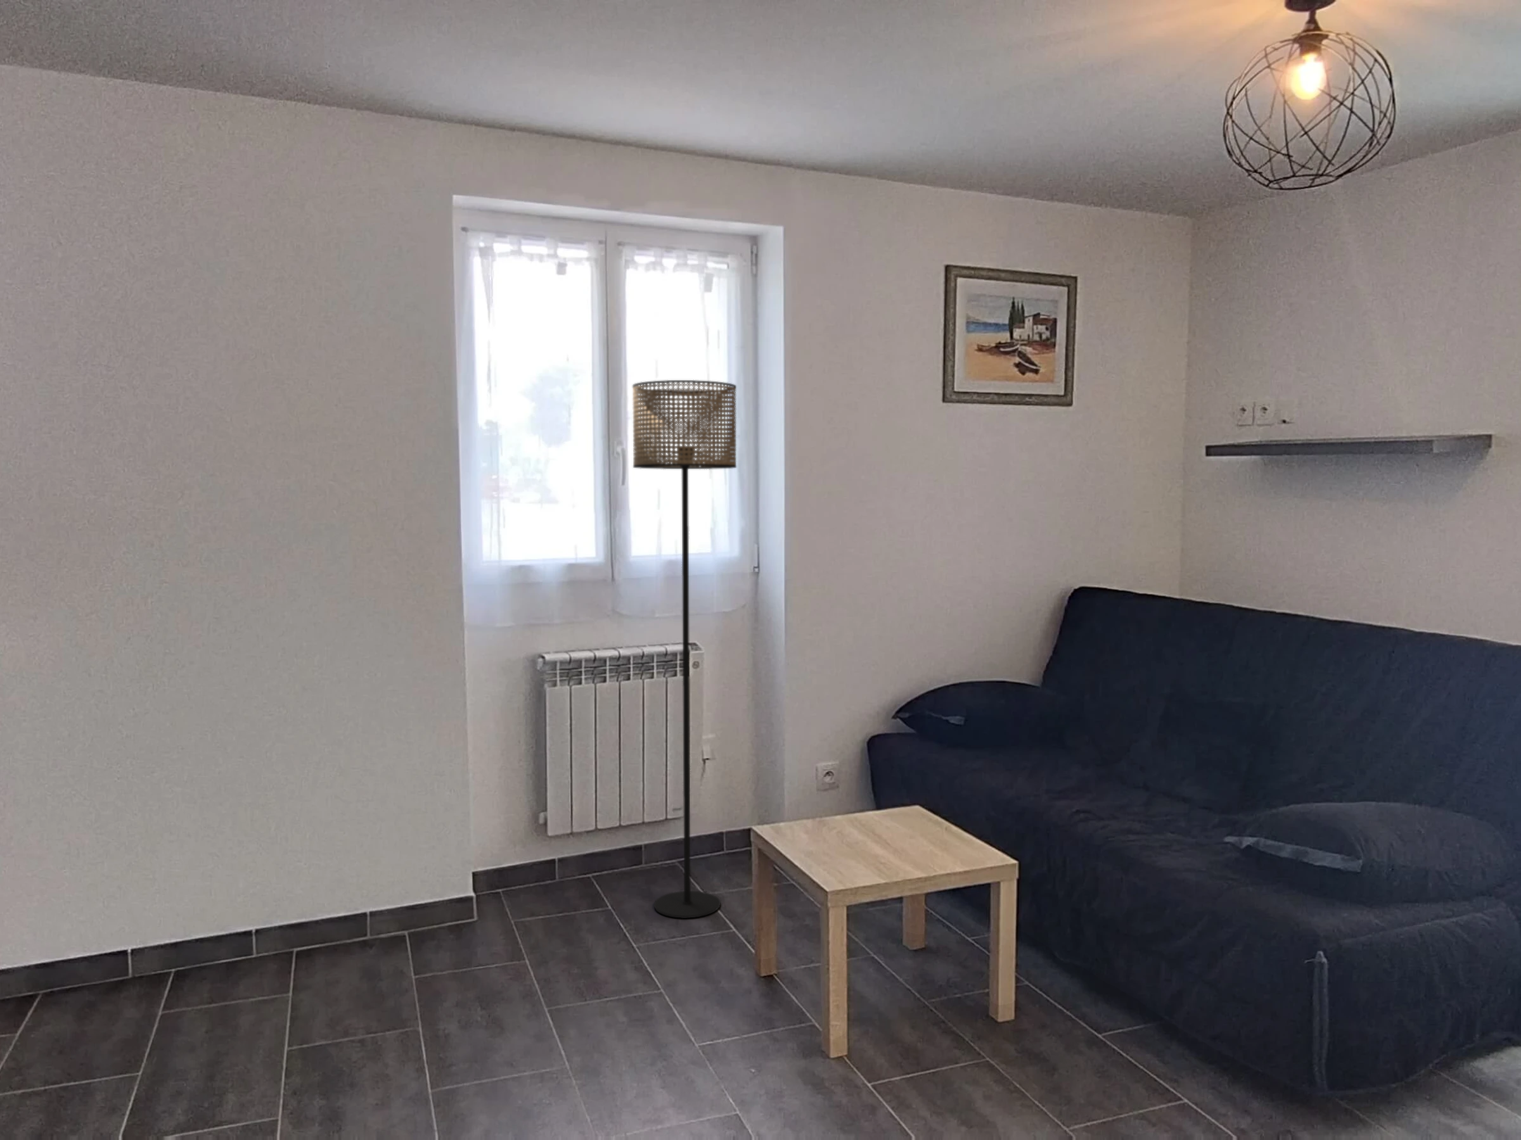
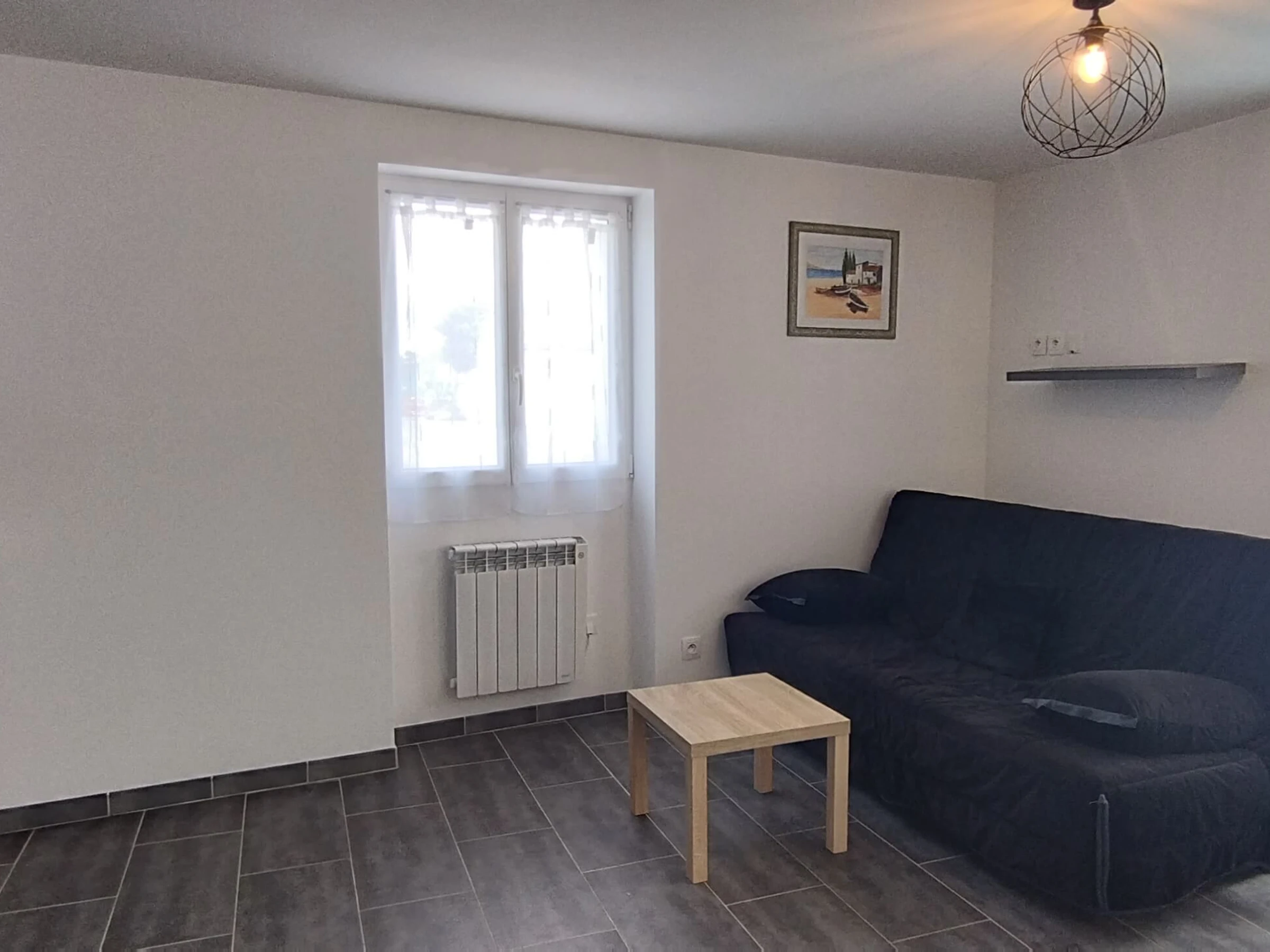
- floor lamp [632,380,737,918]
